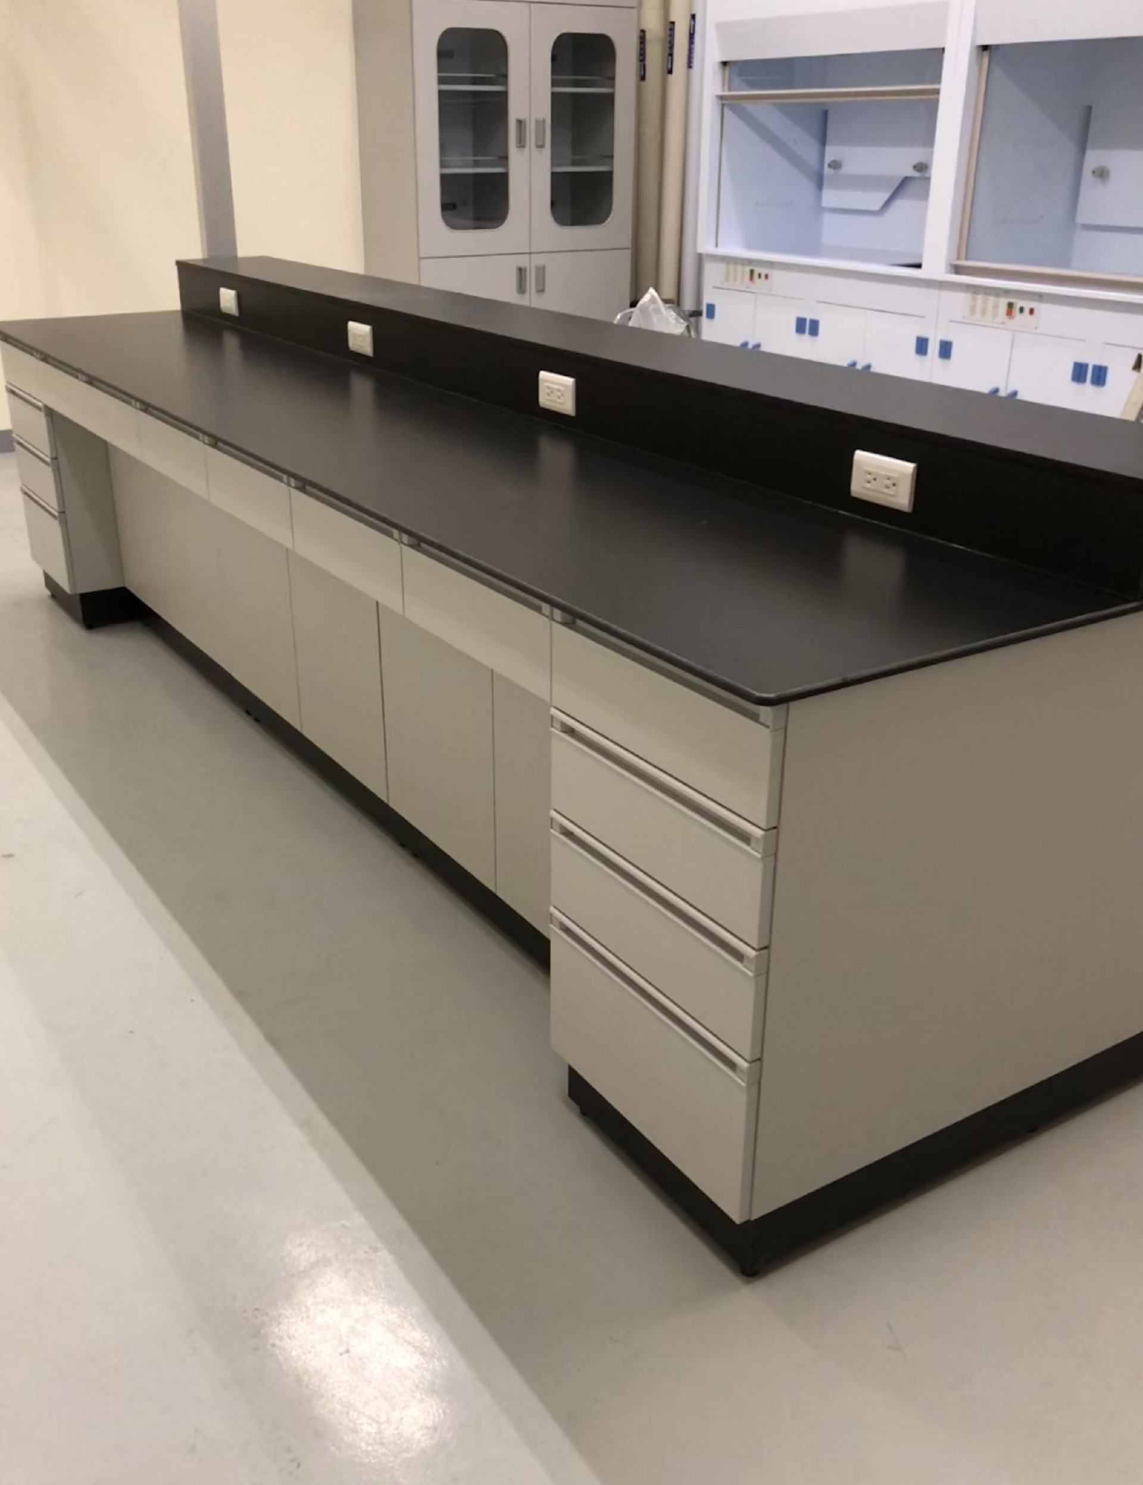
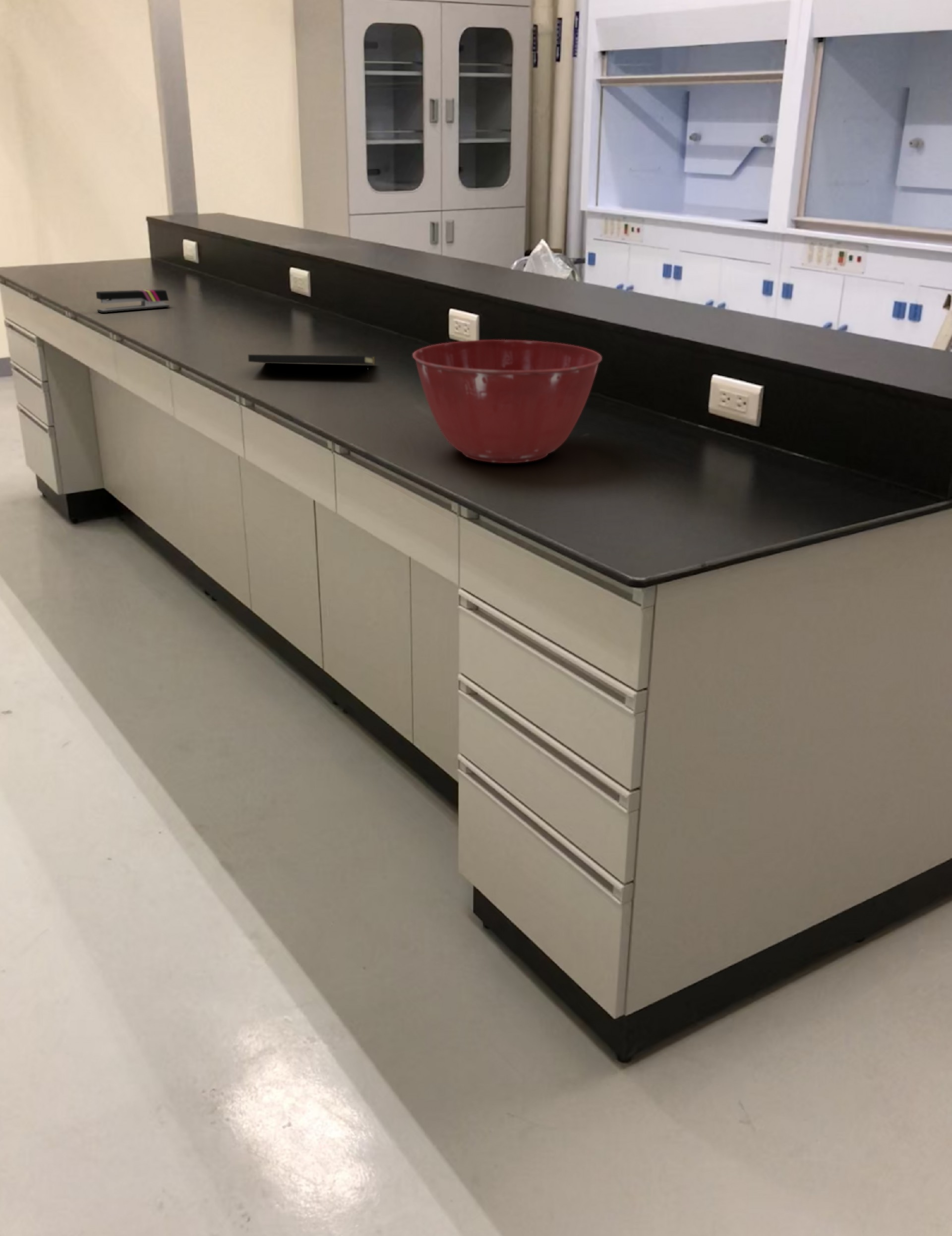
+ stapler [96,289,170,313]
+ mixing bowl [412,339,602,464]
+ notepad [247,354,375,379]
